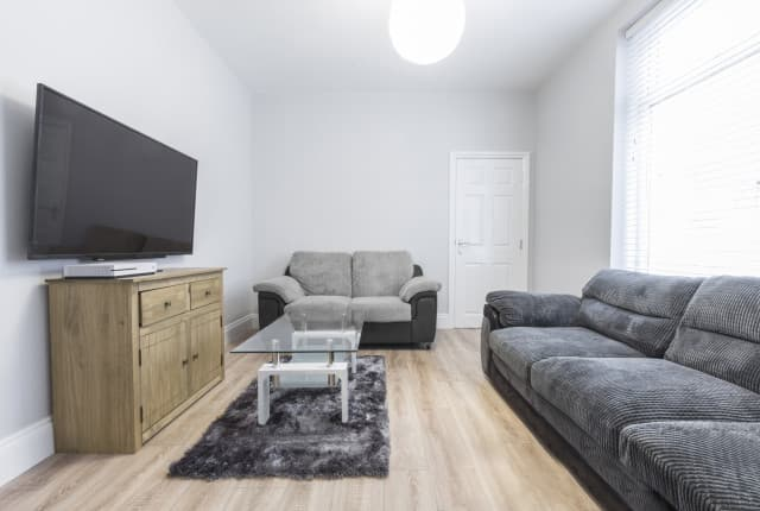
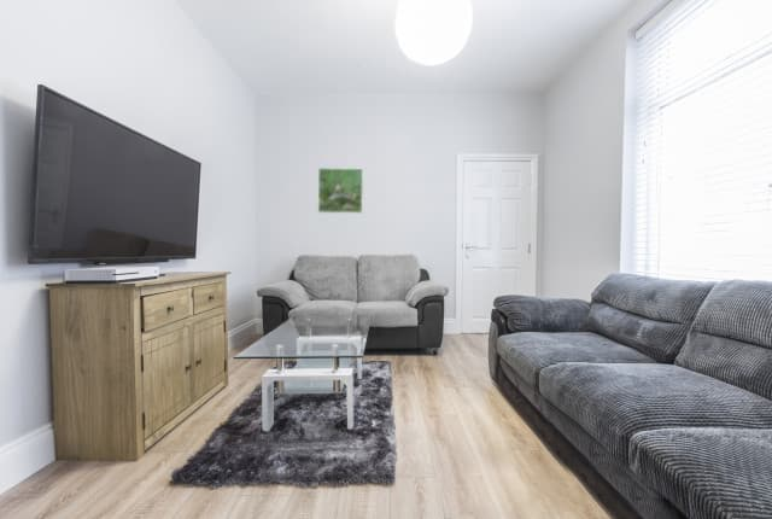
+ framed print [317,167,364,215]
